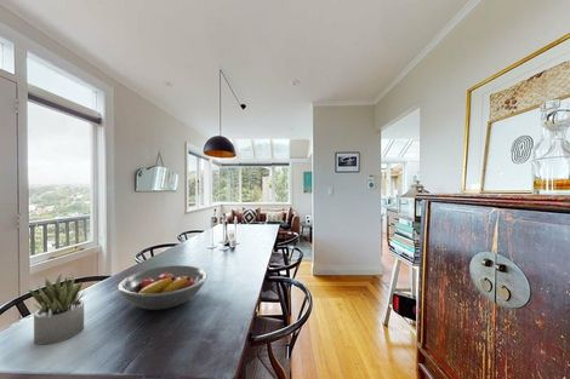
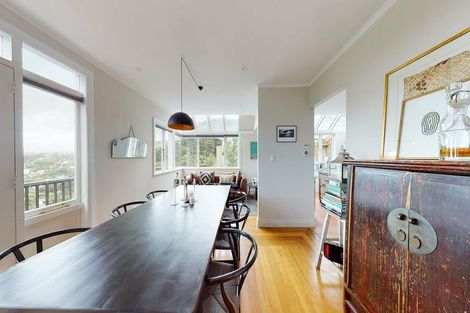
- succulent plant [28,272,87,345]
- fruit bowl [118,264,209,311]
